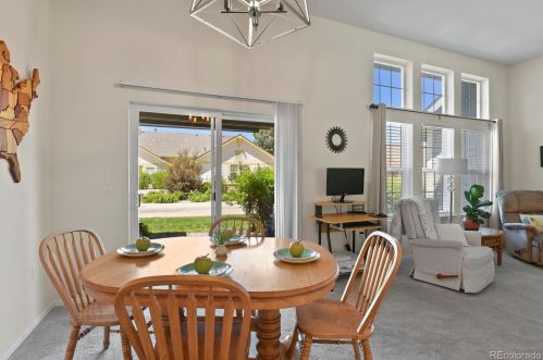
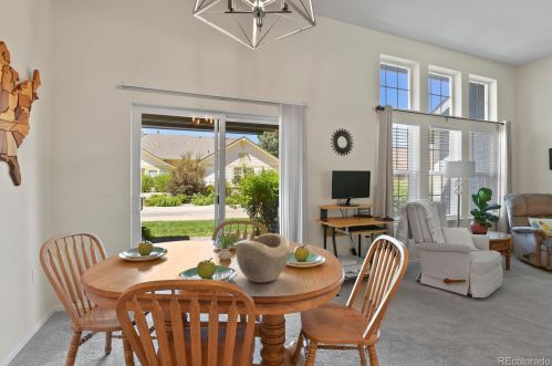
+ decorative bowl [235,232,291,283]
